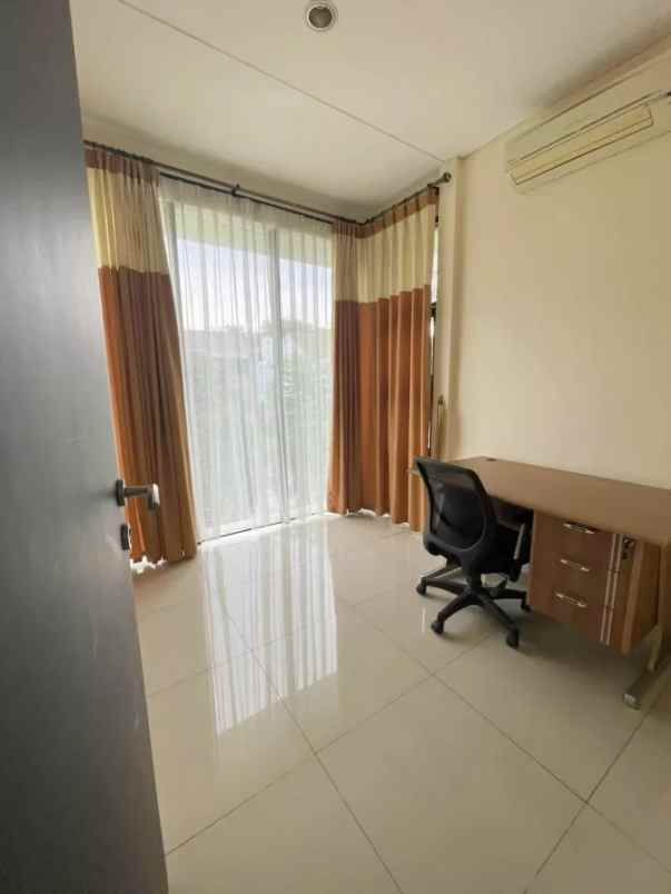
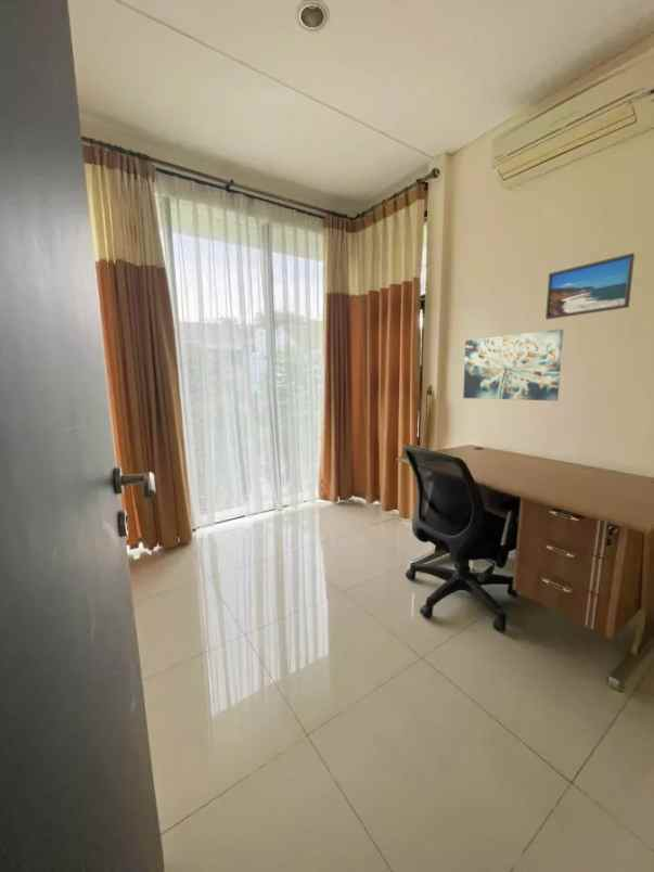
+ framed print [544,252,636,320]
+ wall art [462,329,564,402]
